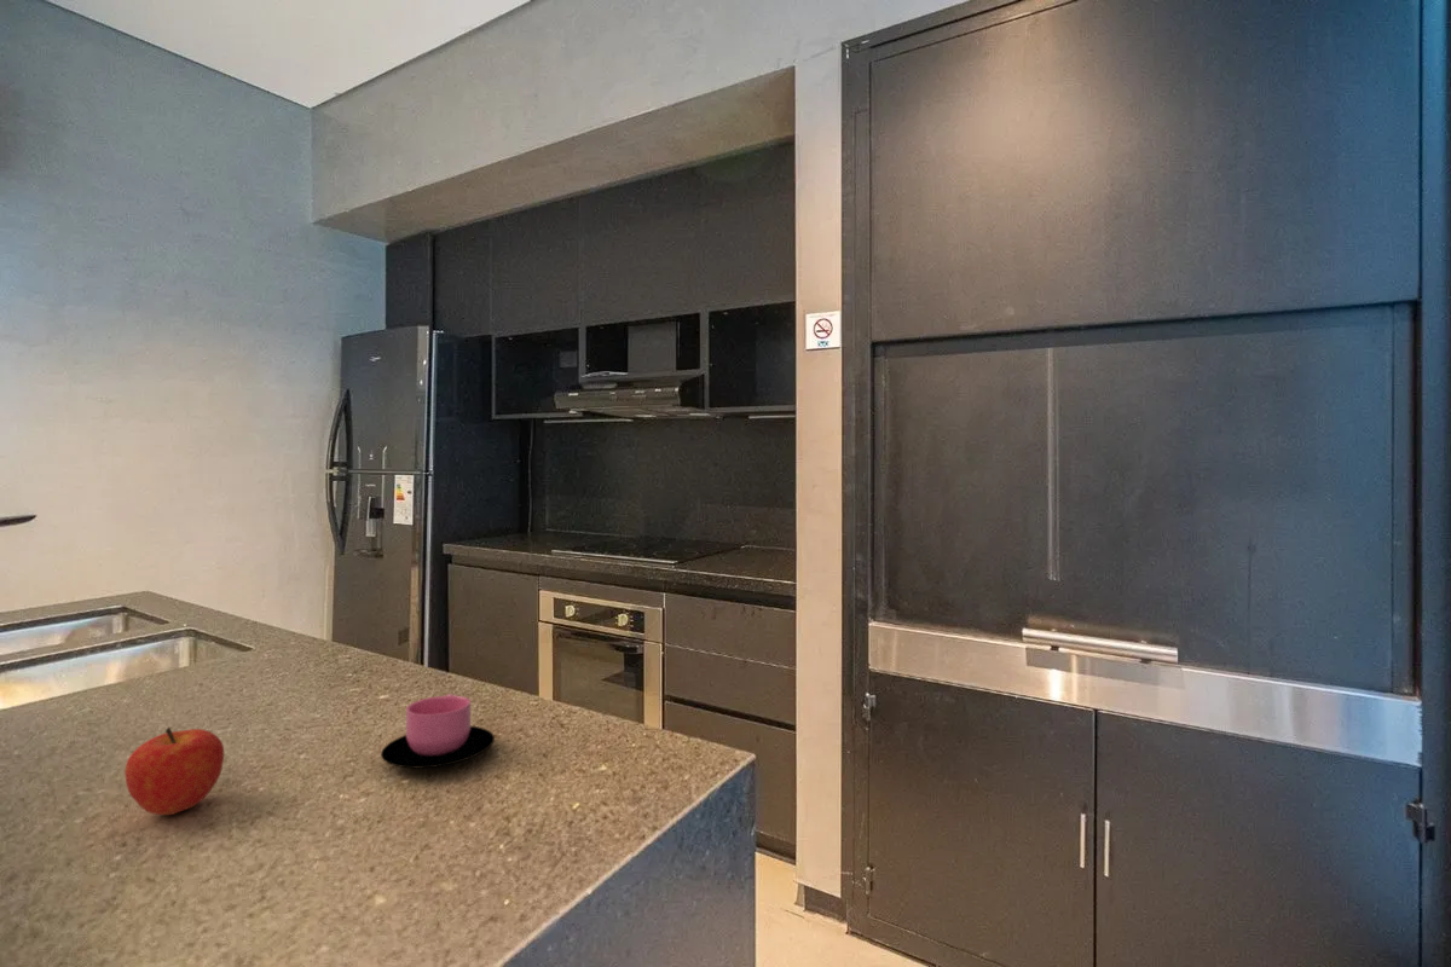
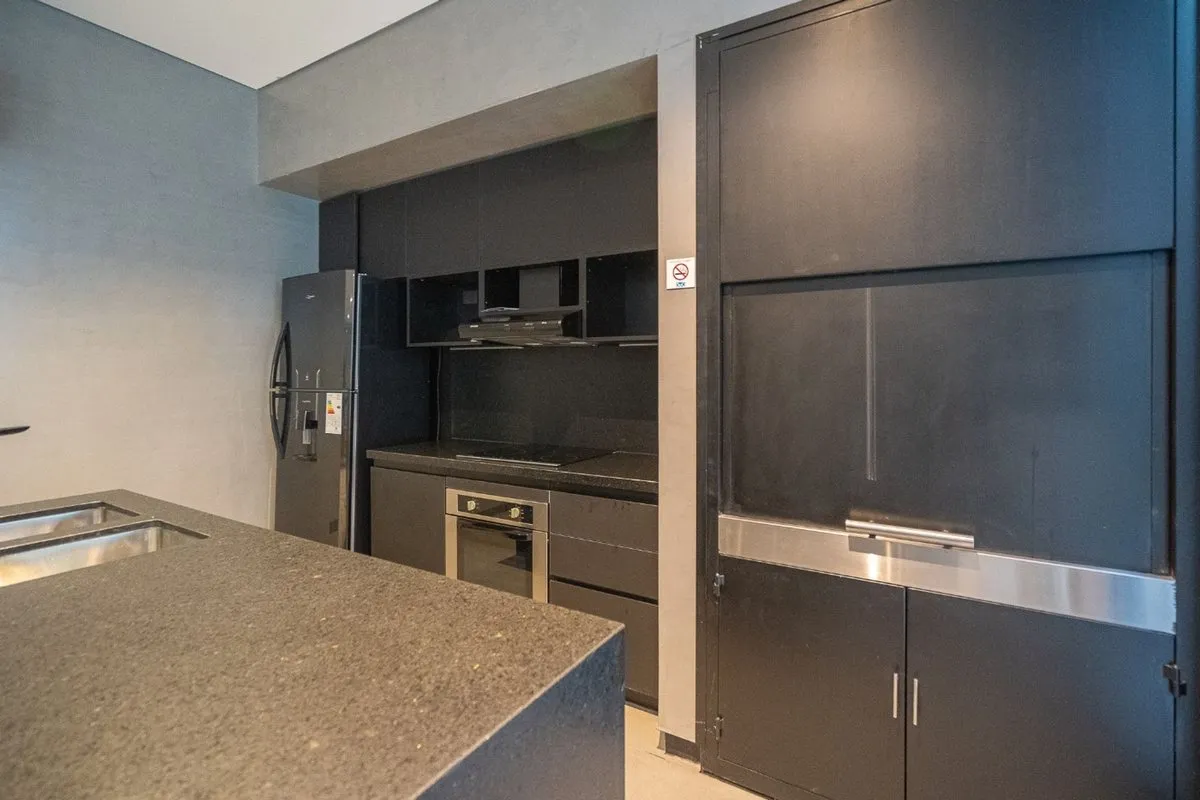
- cup [380,693,496,769]
- fruit [123,726,225,816]
